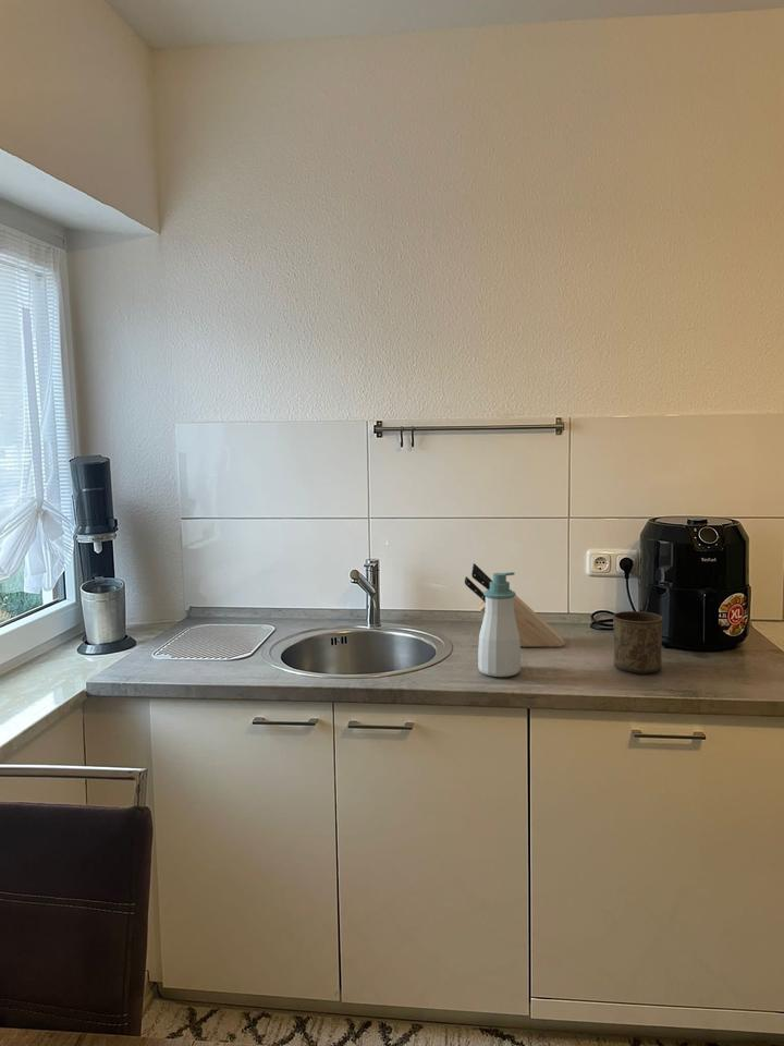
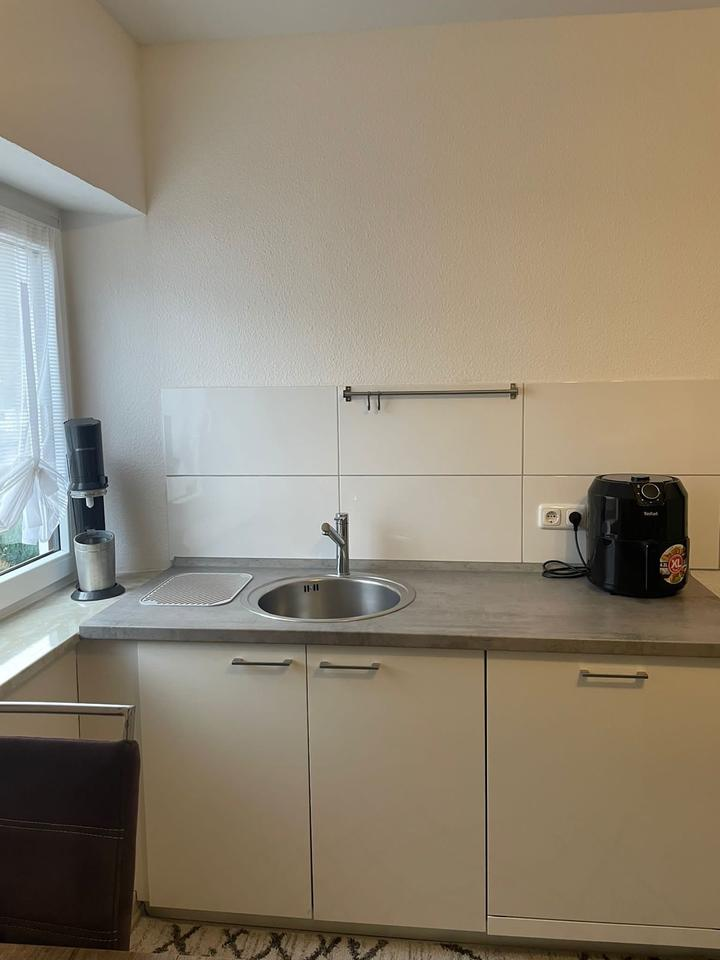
- cup [612,610,663,673]
- knife block [464,562,566,648]
- soap bottle [477,571,522,678]
